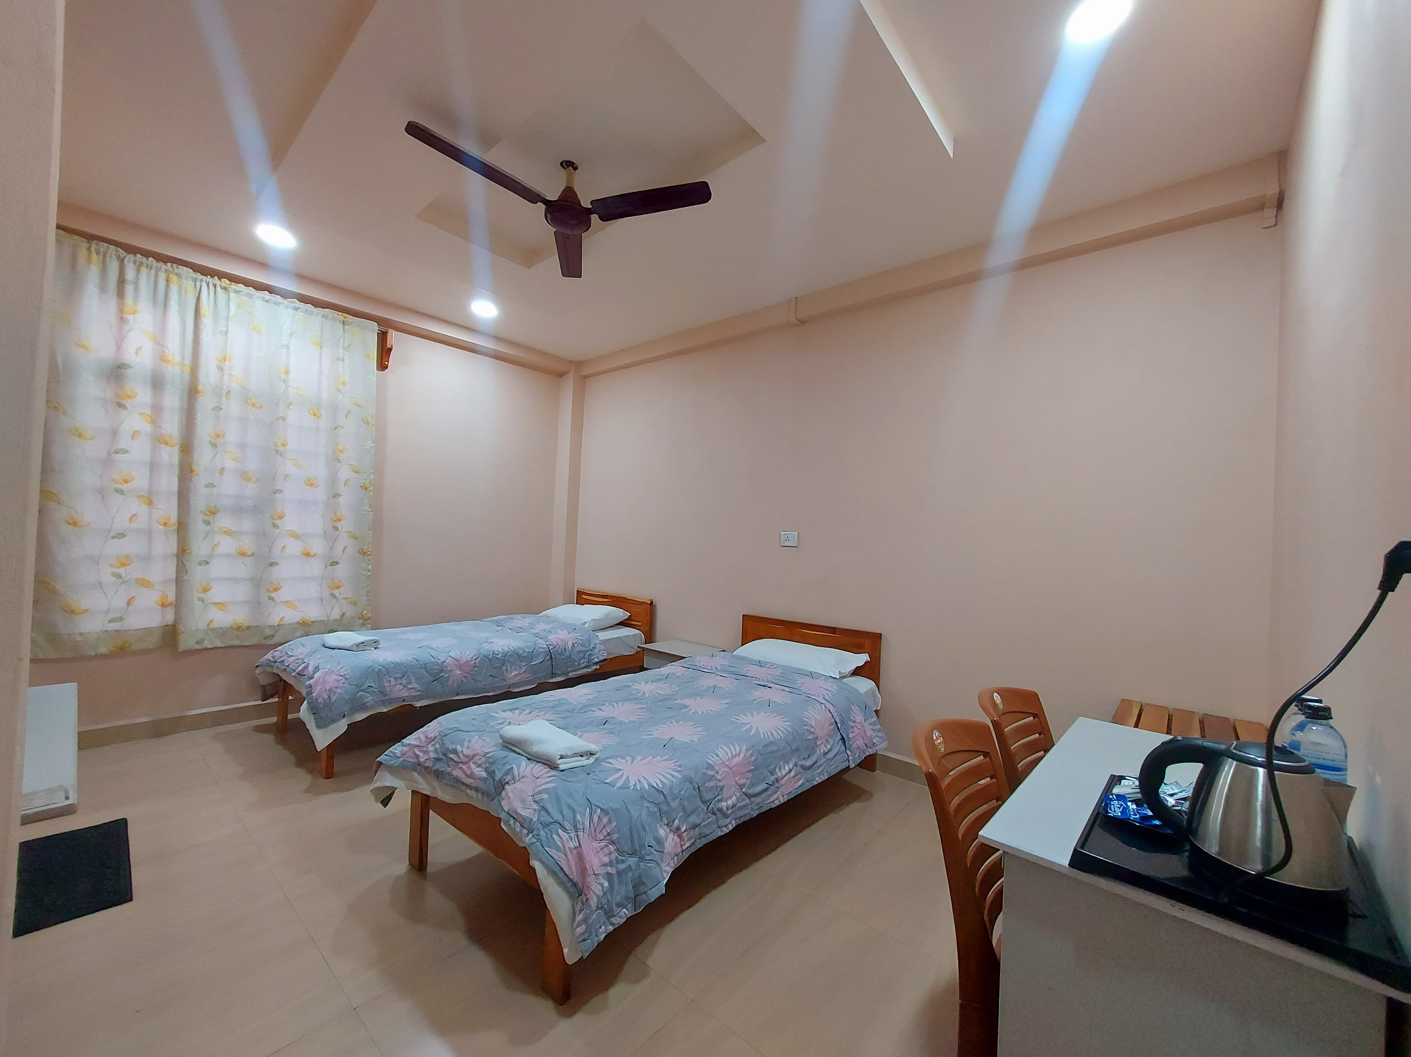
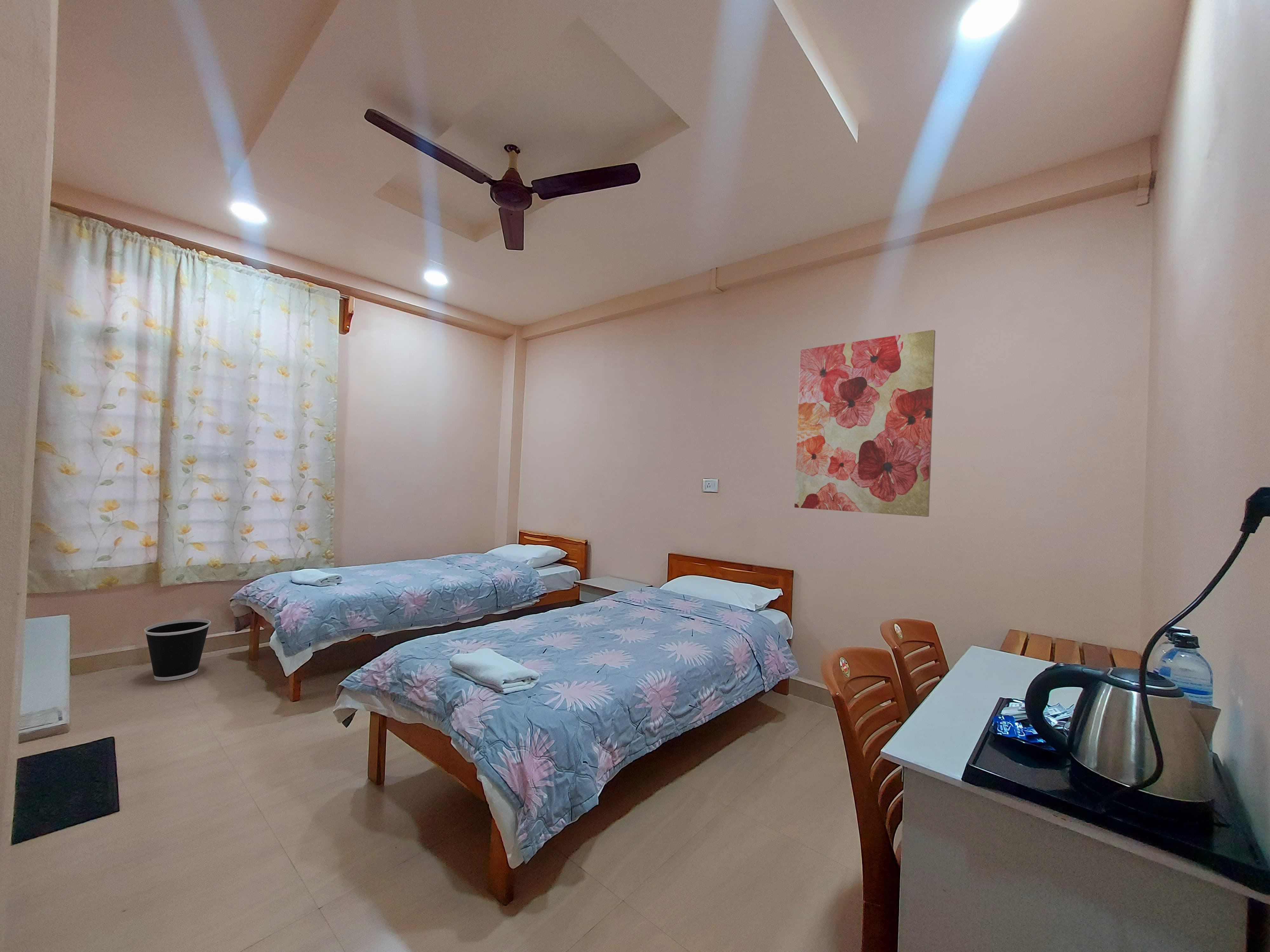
+ wall art [794,329,936,517]
+ wastebasket [144,618,211,681]
